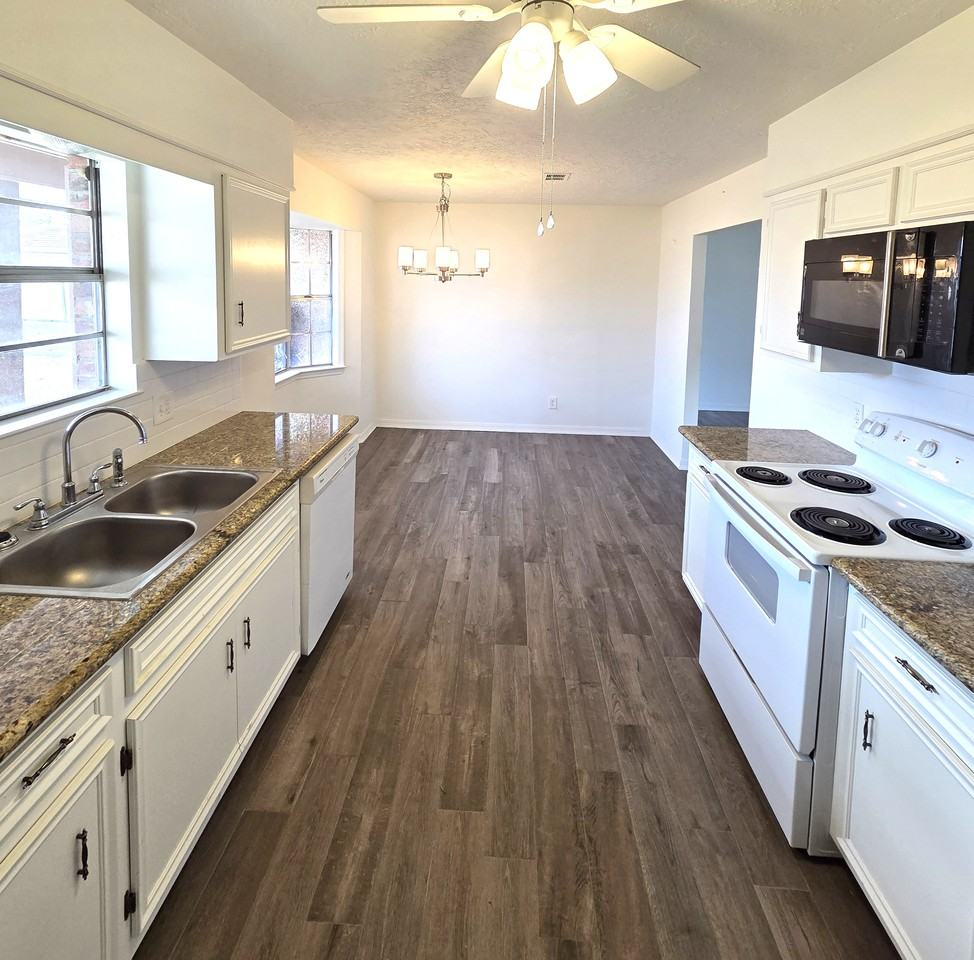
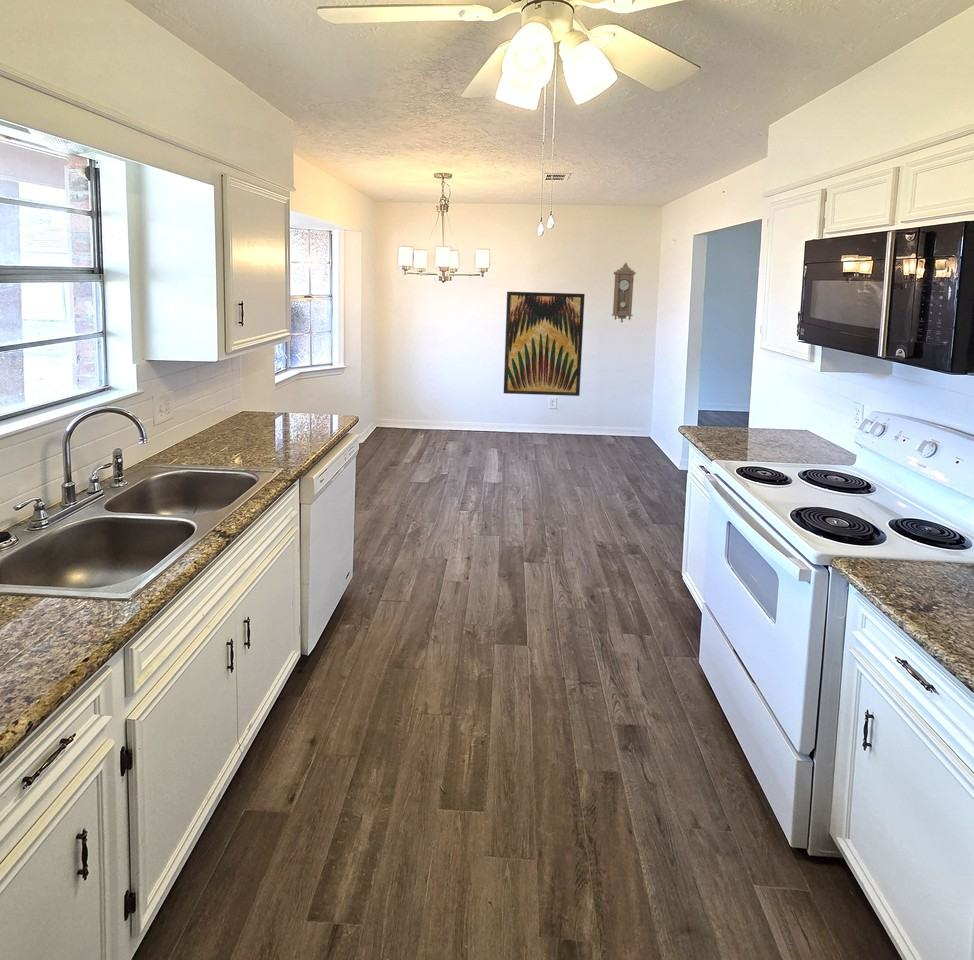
+ pendulum clock [611,262,637,324]
+ wall art [503,291,586,397]
